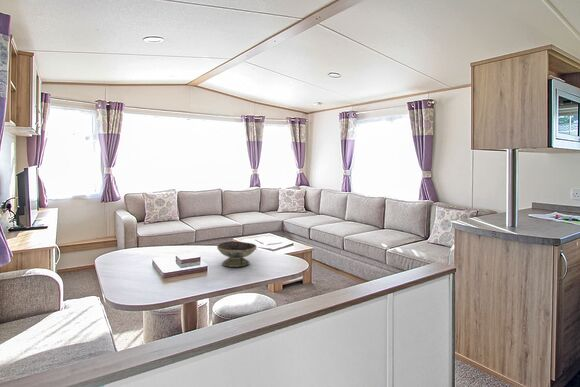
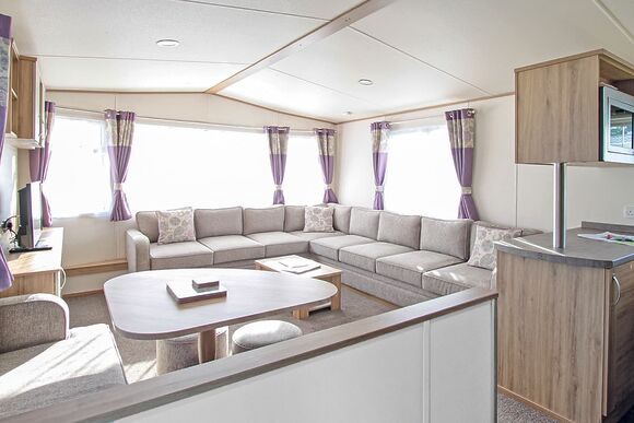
- decorative bowl [216,241,258,268]
